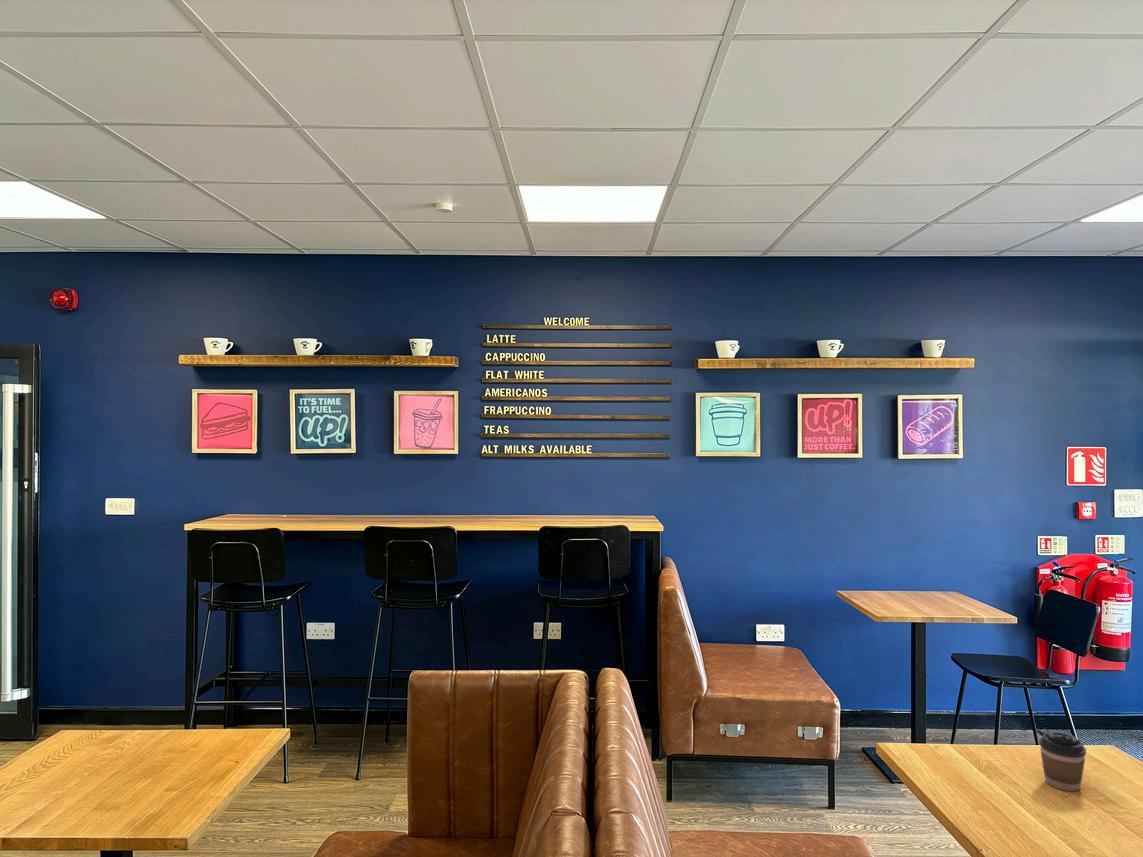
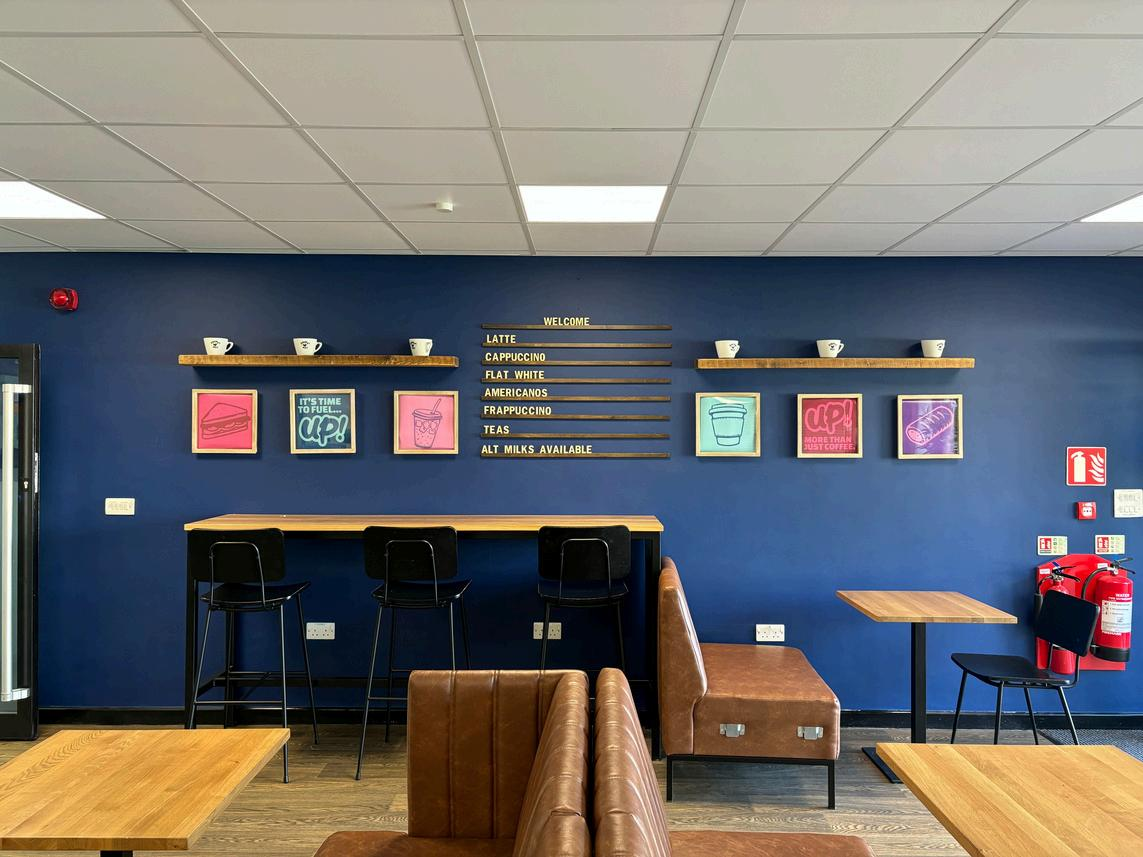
- coffee cup [1038,730,1087,792]
